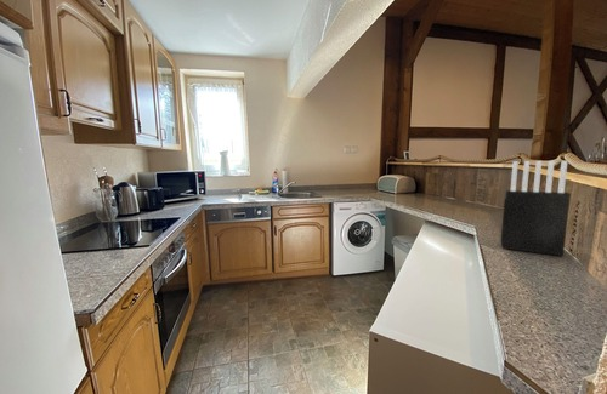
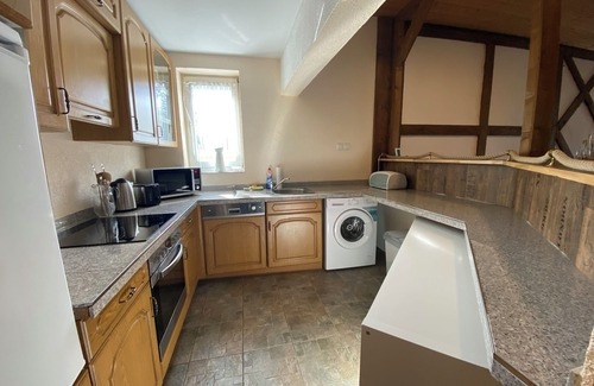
- knife block [500,160,572,257]
